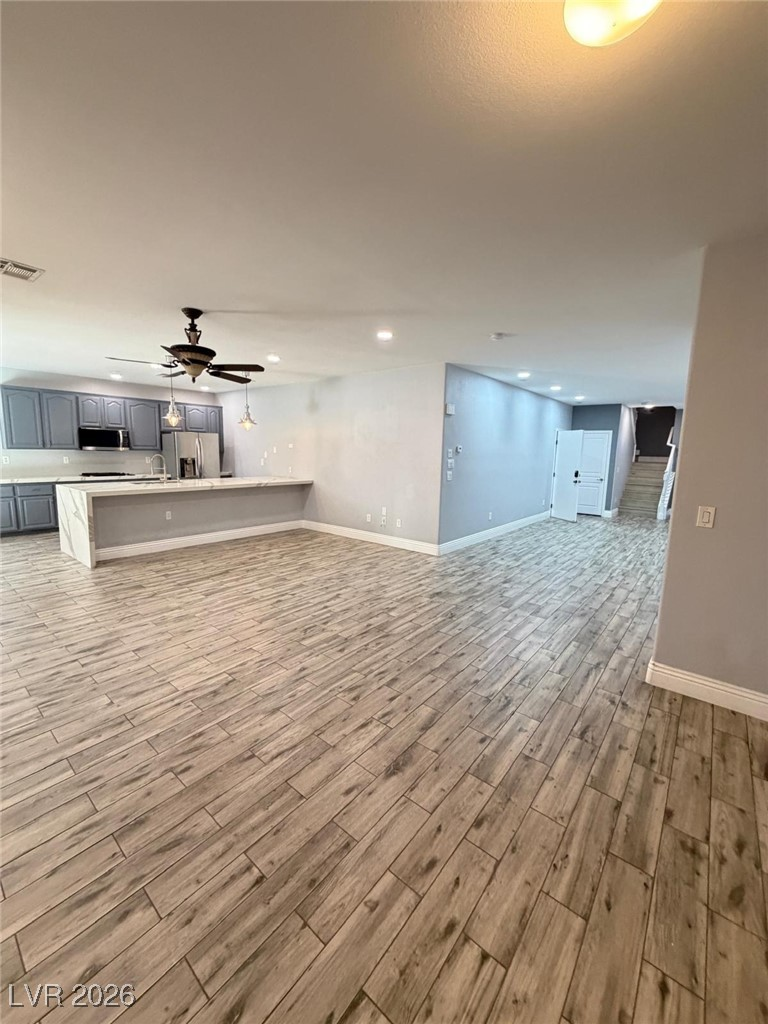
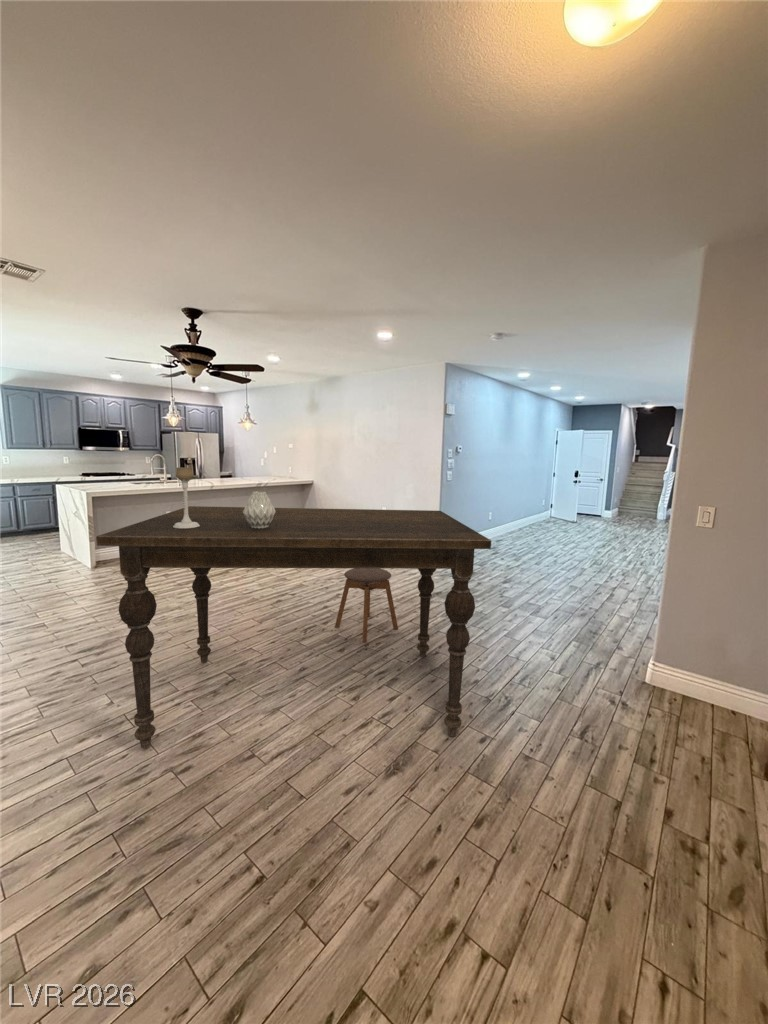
+ stool [334,568,399,643]
+ dining table [95,505,492,750]
+ vase [243,491,276,529]
+ candle holder [173,466,200,528]
